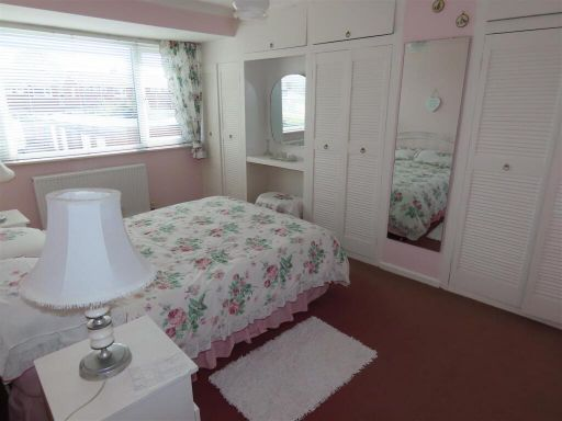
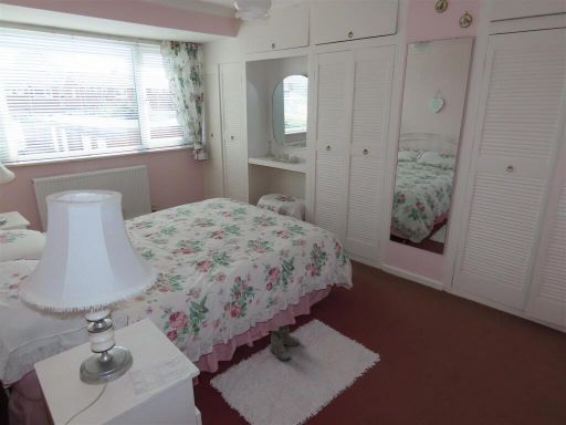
+ boots [268,324,301,362]
